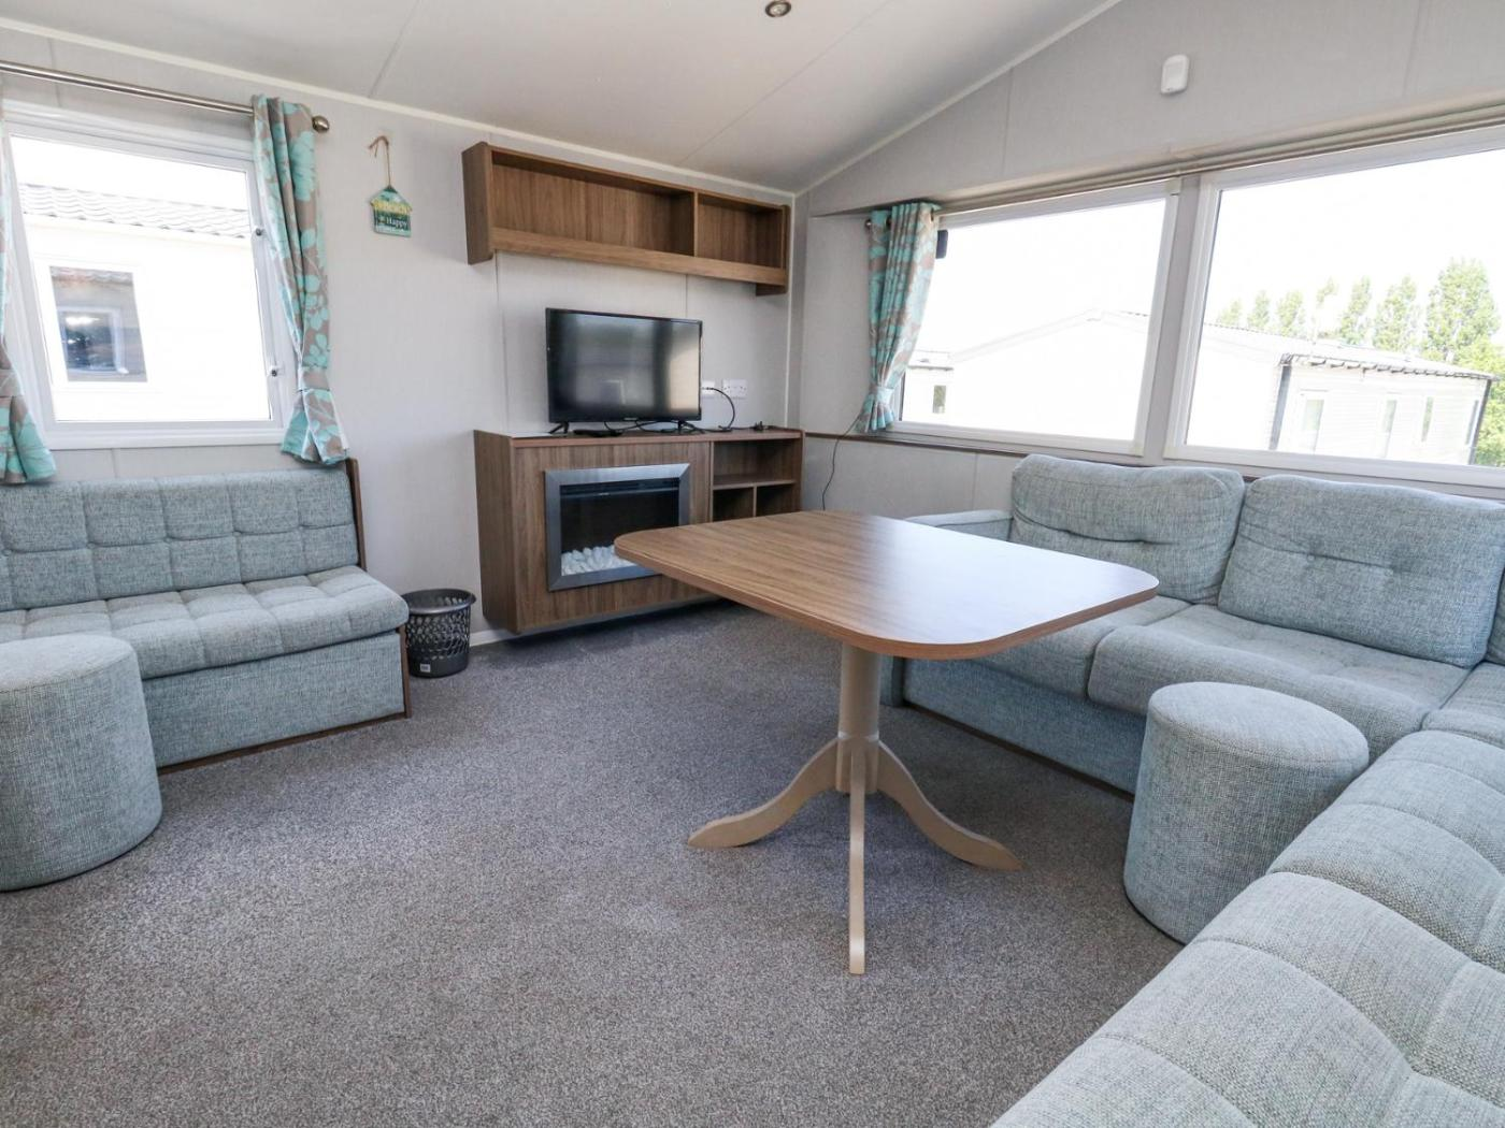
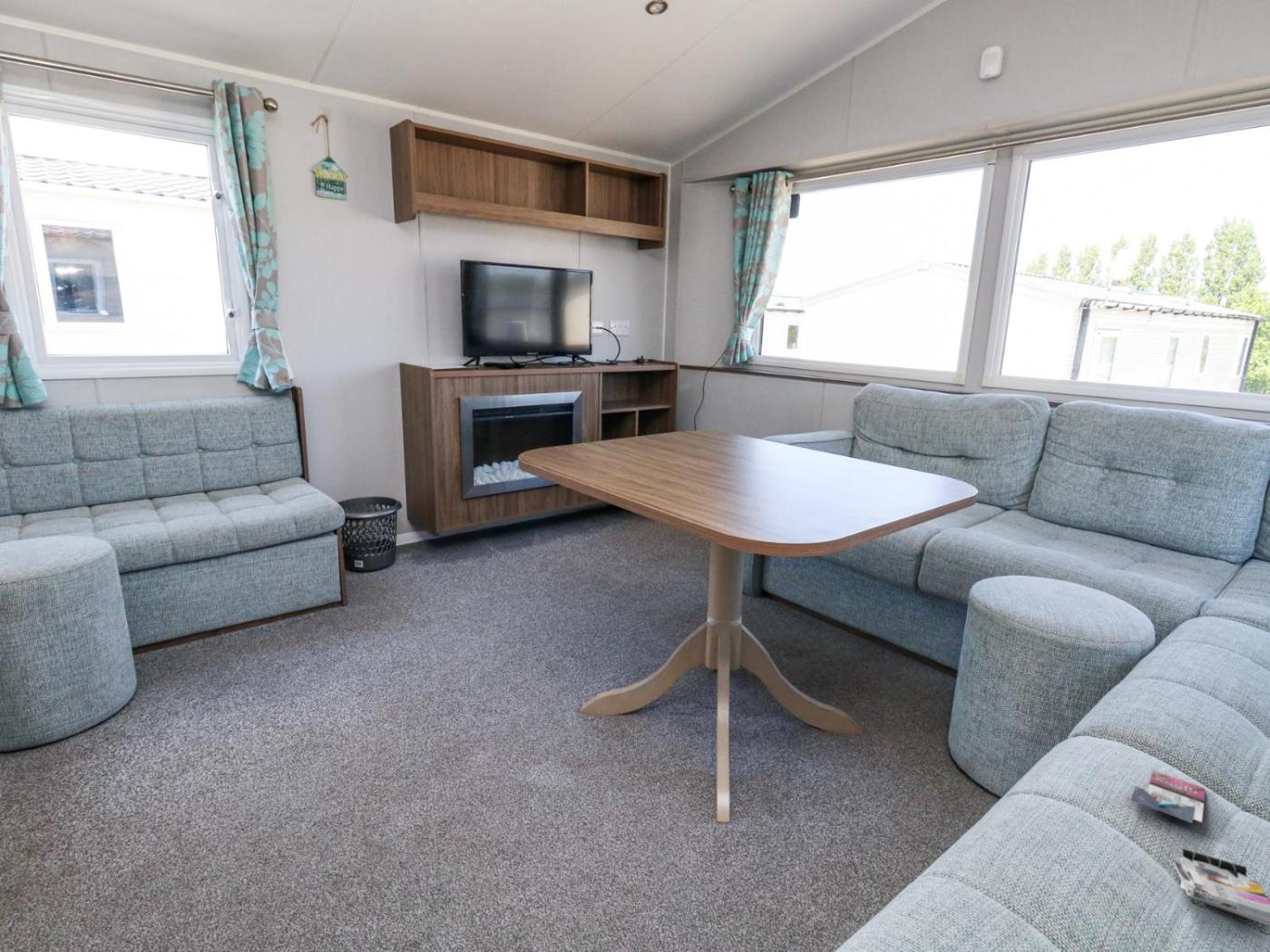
+ magazine [1130,769,1270,928]
